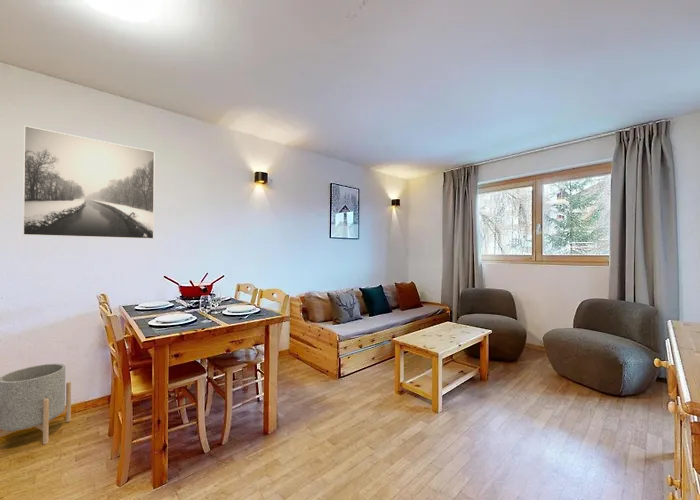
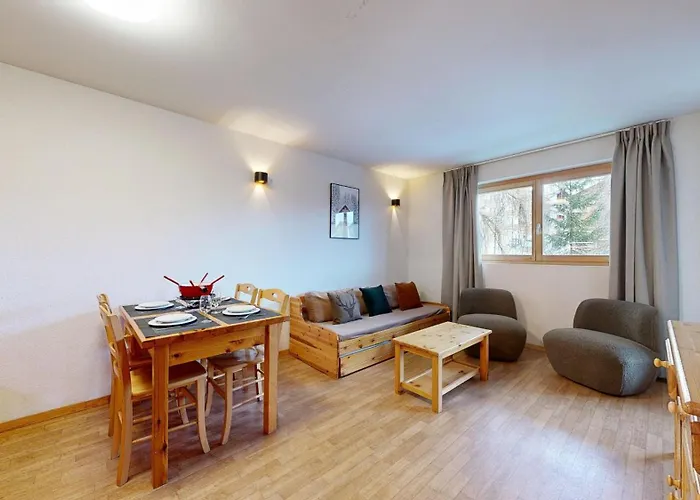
- planter [0,363,72,445]
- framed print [22,125,155,240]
